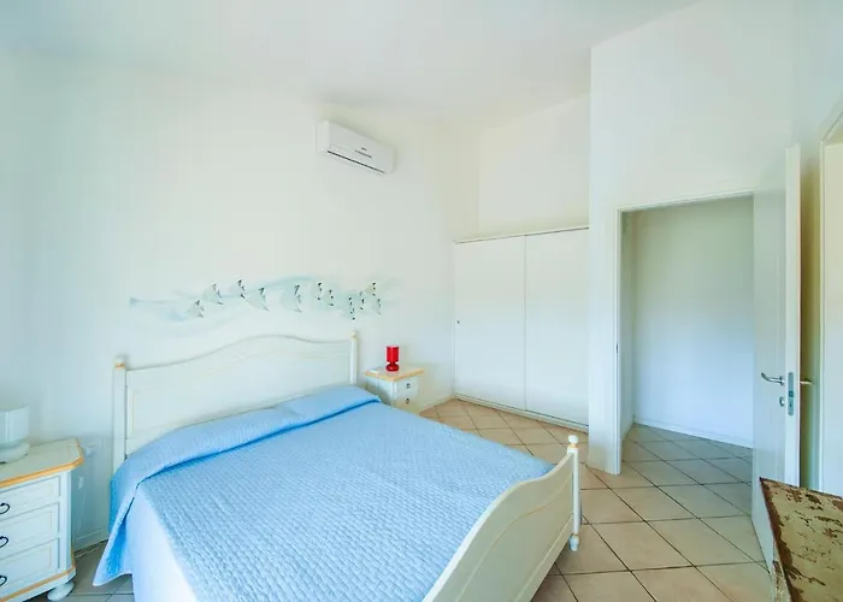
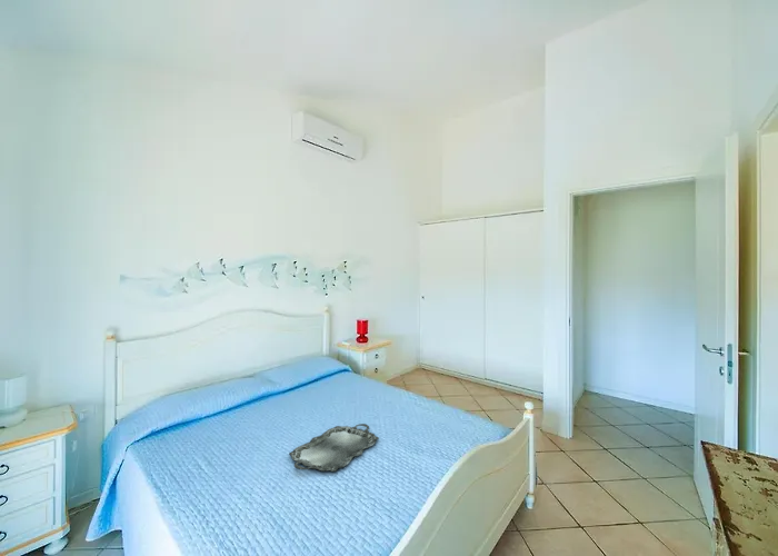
+ serving tray [288,423,380,473]
